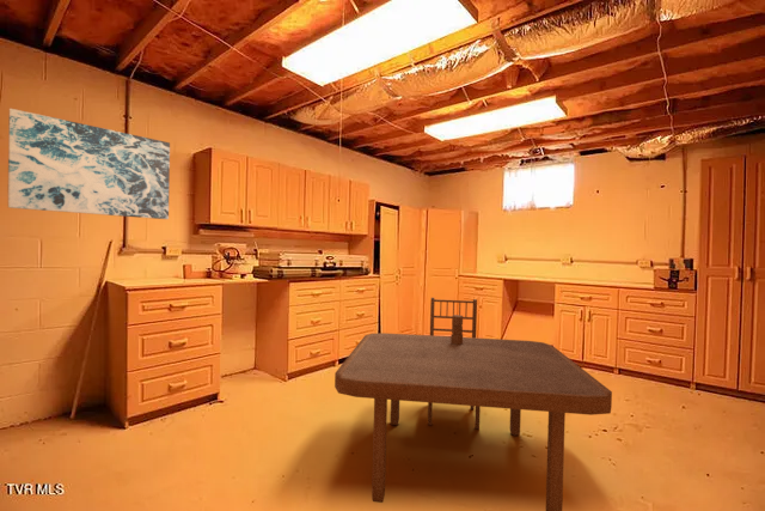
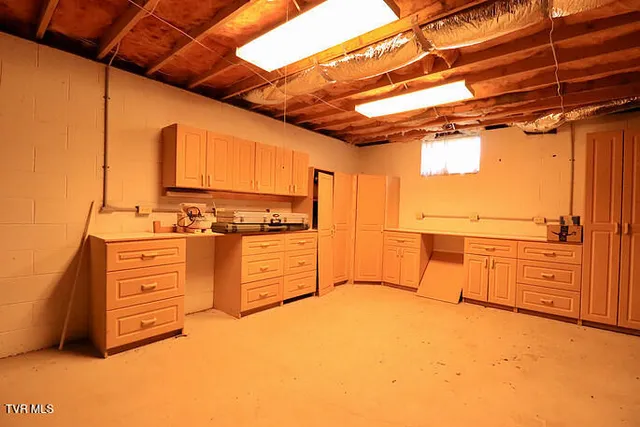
- wall art [7,108,171,220]
- dining table [333,297,613,511]
